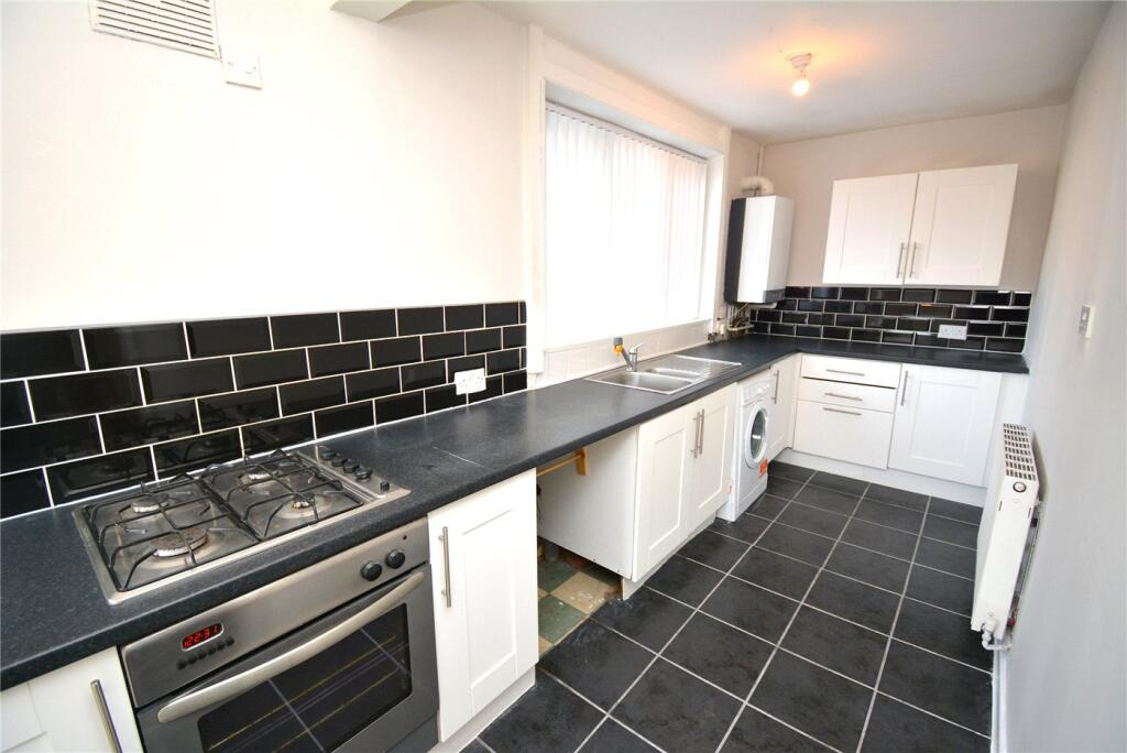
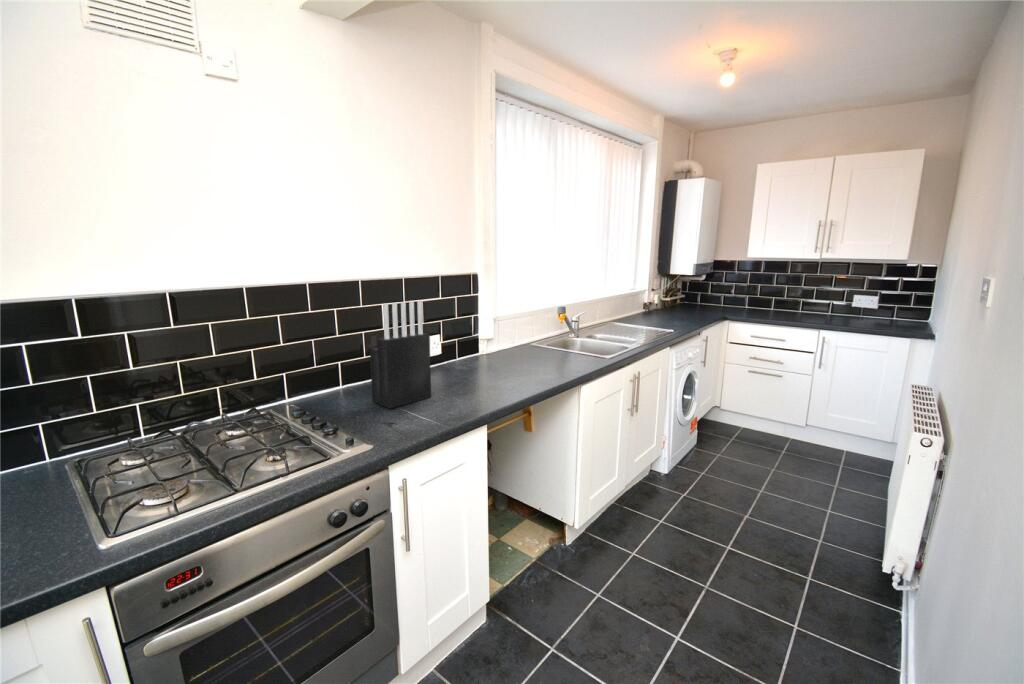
+ knife block [369,300,432,410]
